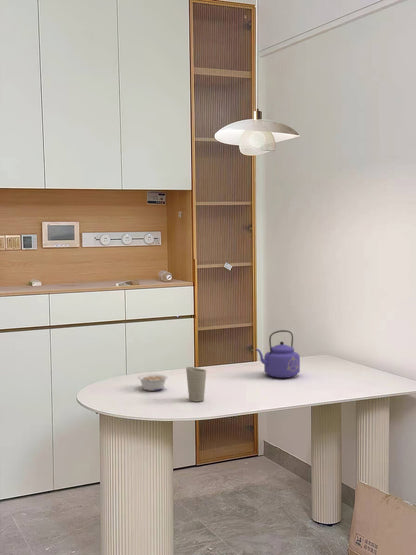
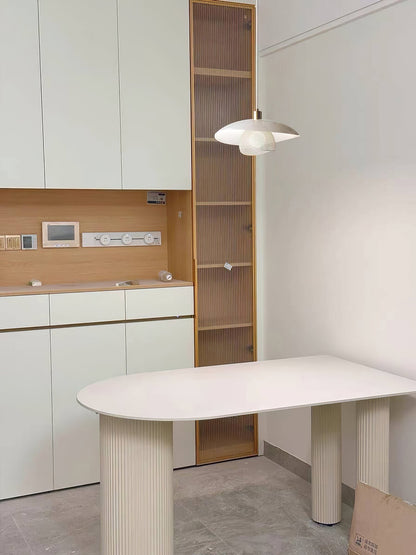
- cup [185,366,207,403]
- legume [137,373,169,392]
- kettle [255,329,301,379]
